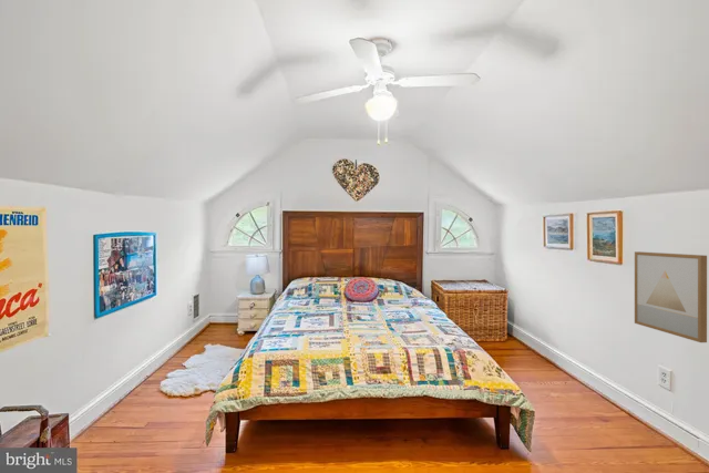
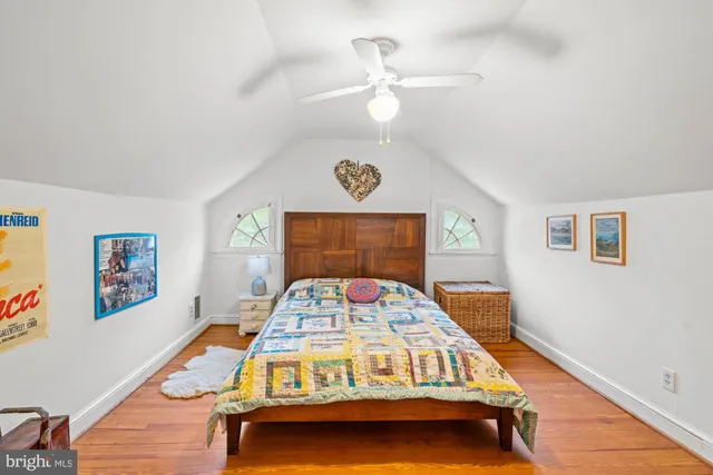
- wall art [634,250,708,343]
